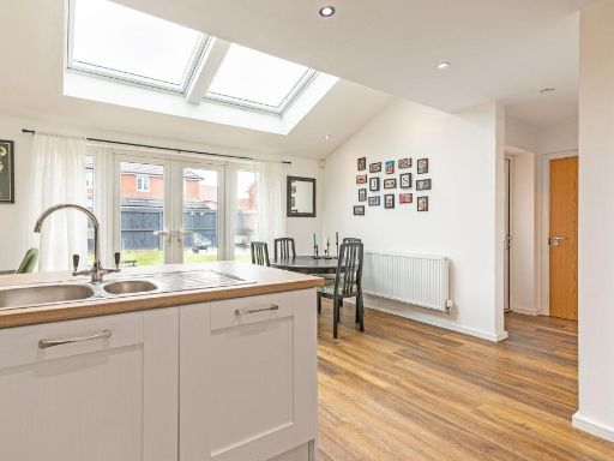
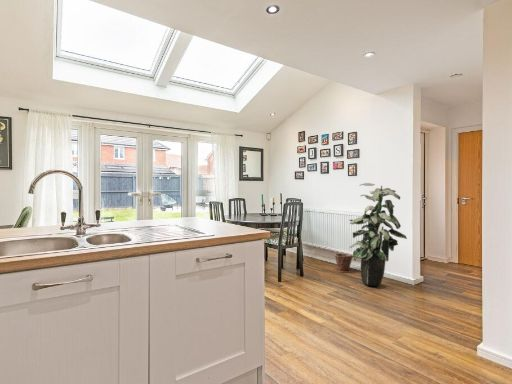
+ plant pot [332,252,356,274]
+ indoor plant [348,182,408,287]
